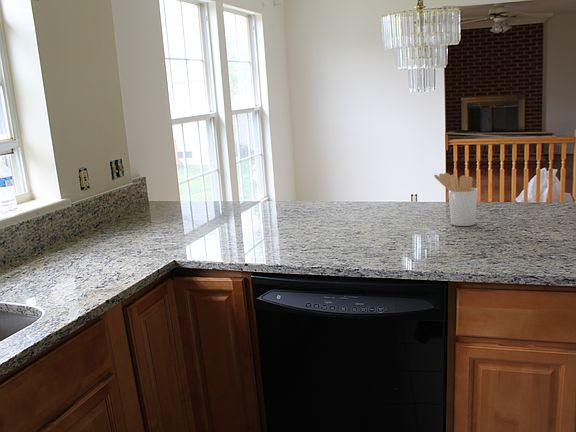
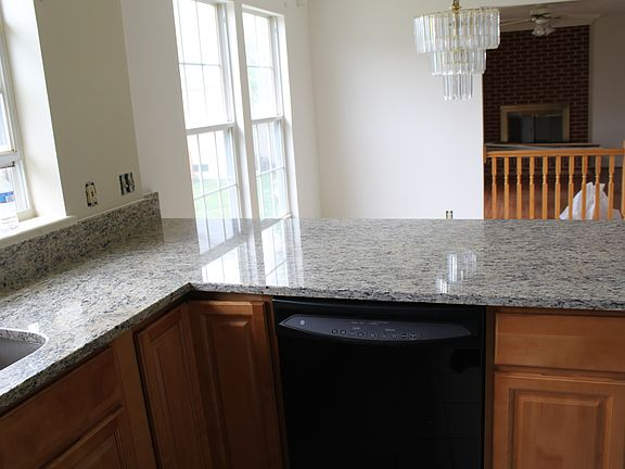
- utensil holder [433,172,479,227]
